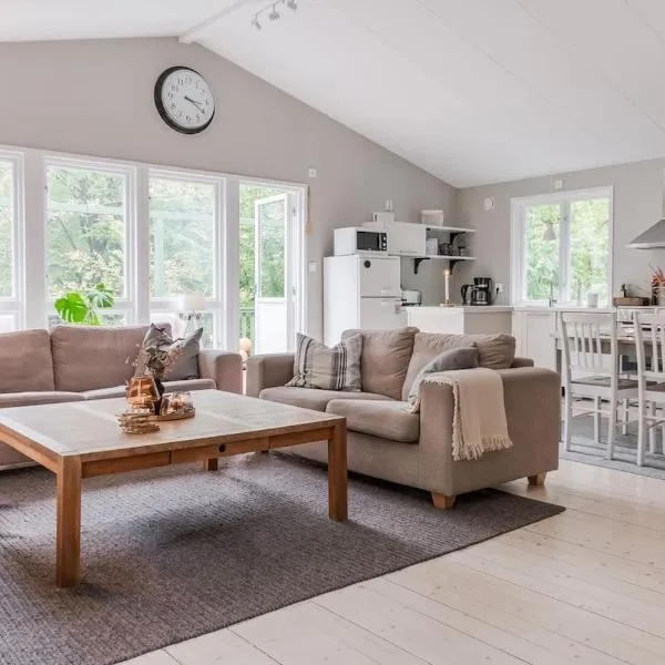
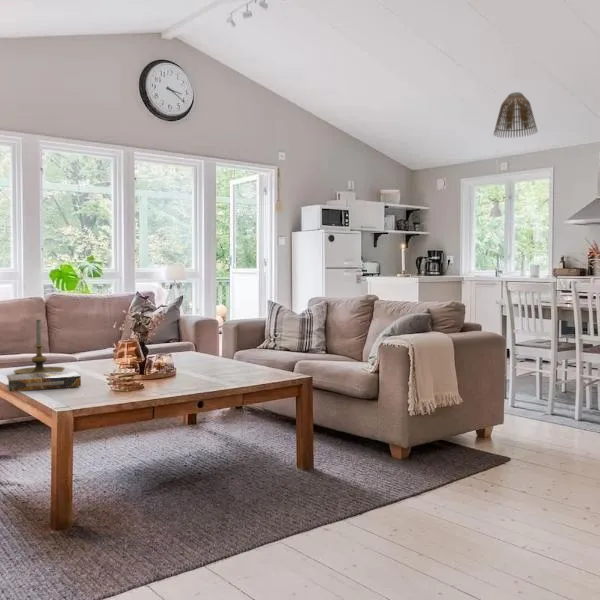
+ lamp shade [492,91,539,139]
+ book [6,370,82,393]
+ candle holder [12,318,66,375]
